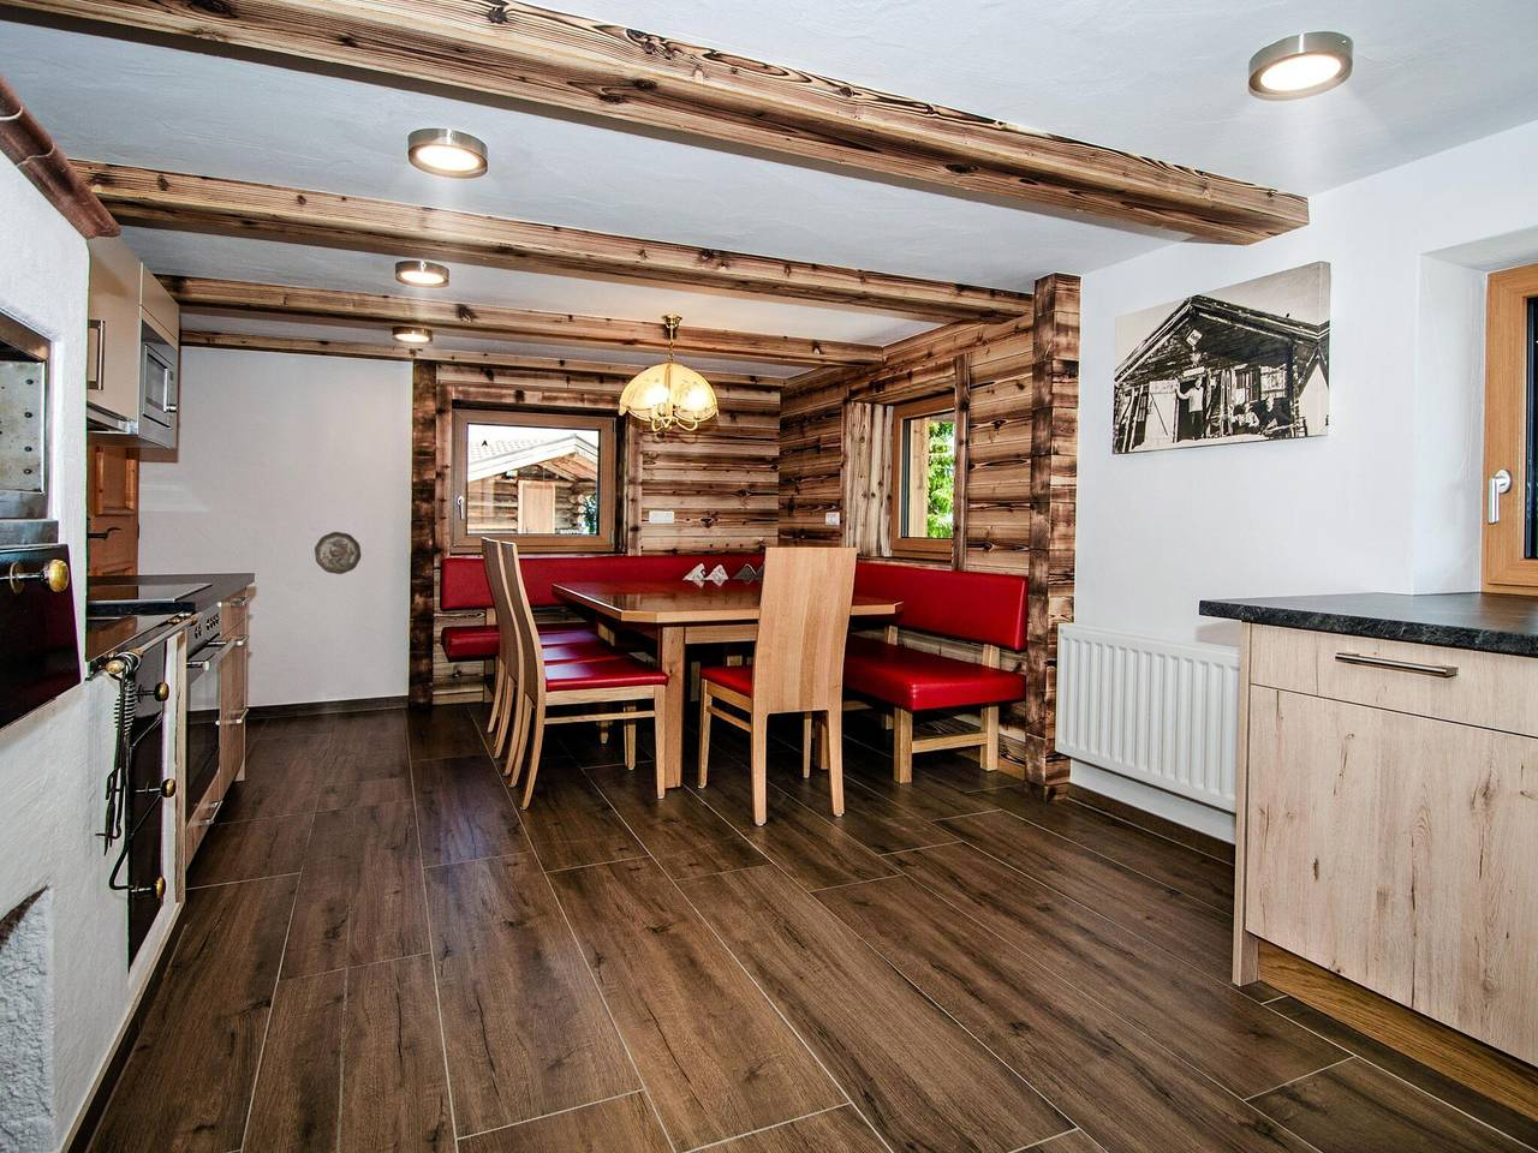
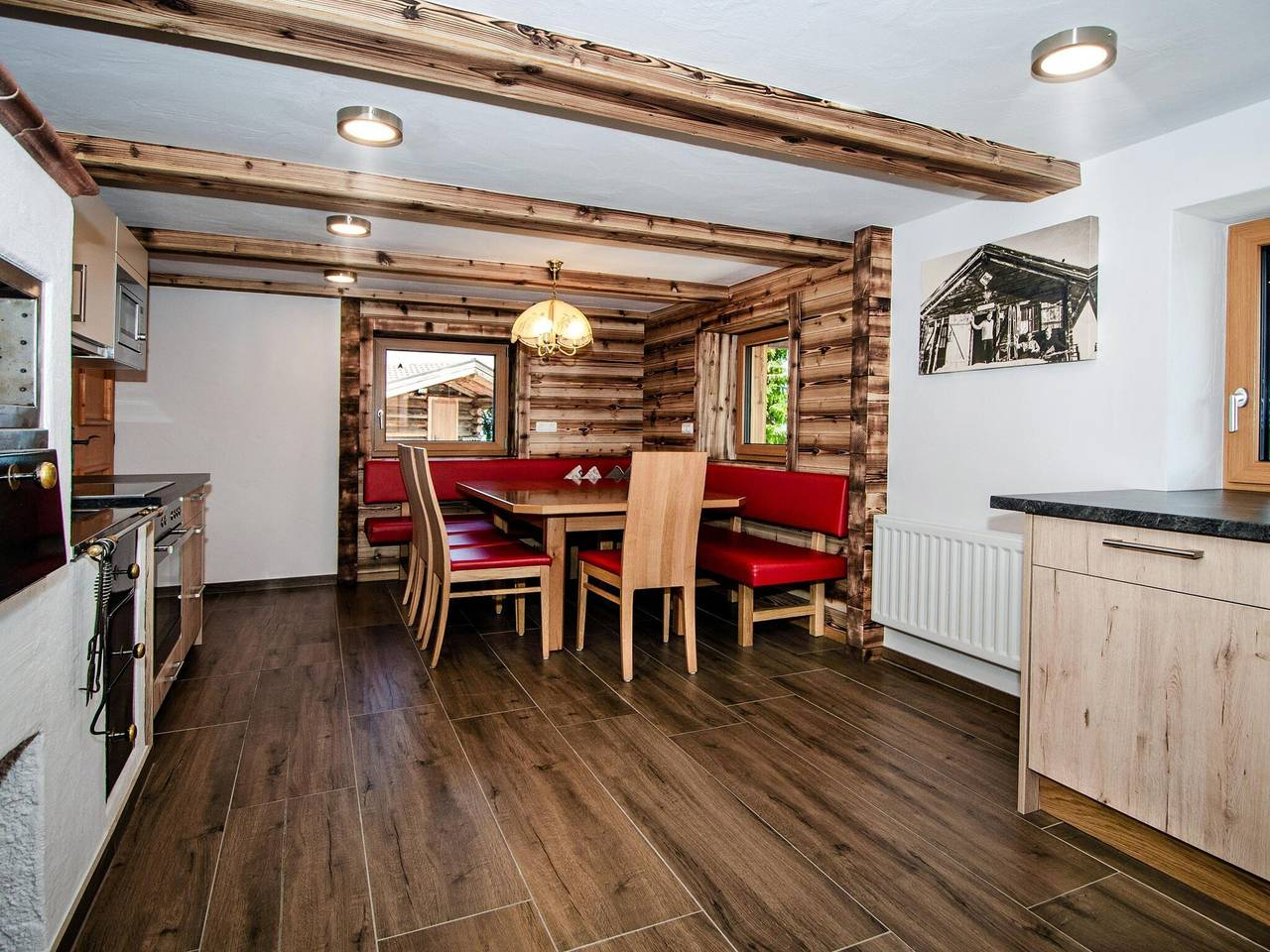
- decorative plate [314,530,362,575]
